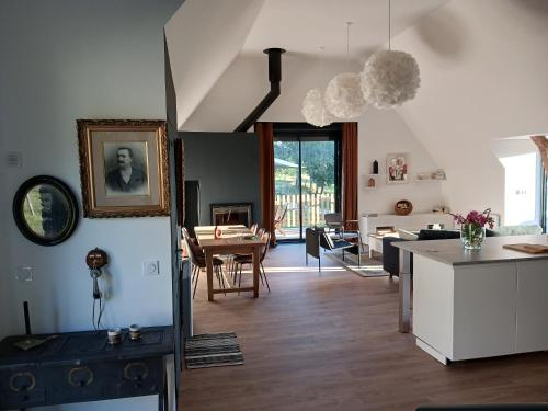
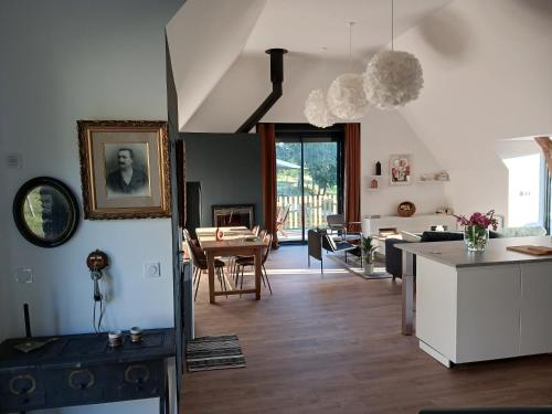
+ indoor plant [354,235,384,276]
